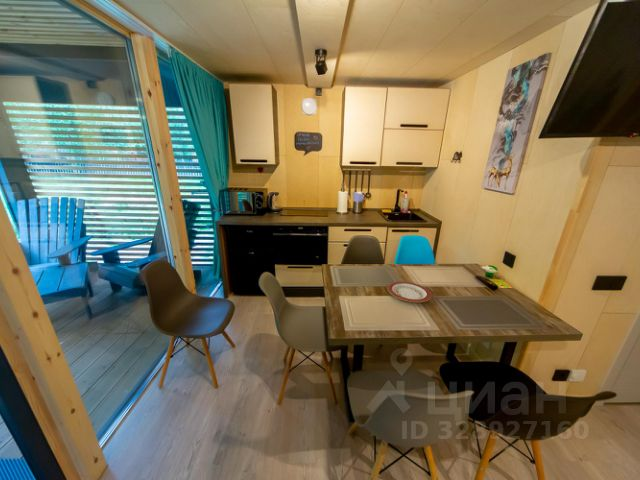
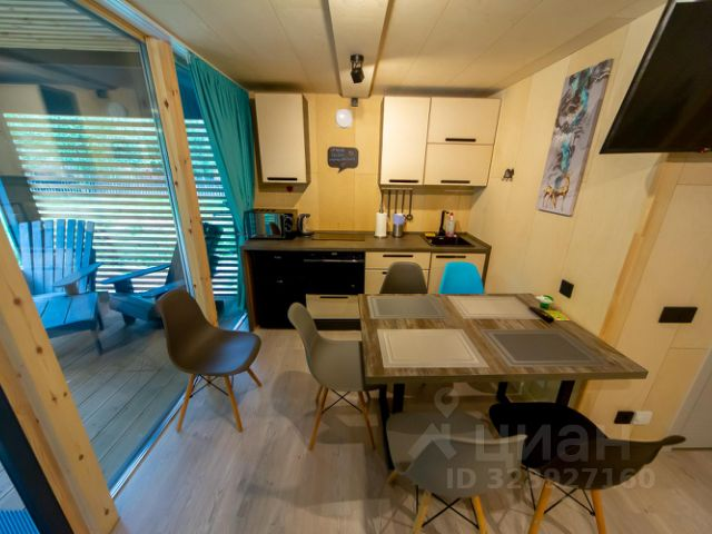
- plate [386,281,433,303]
